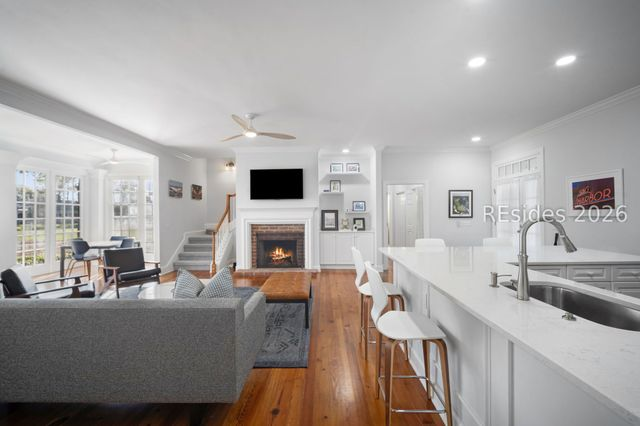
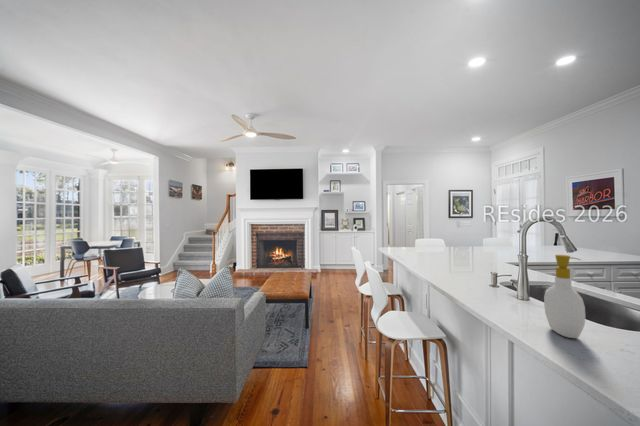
+ soap bottle [543,254,586,339]
